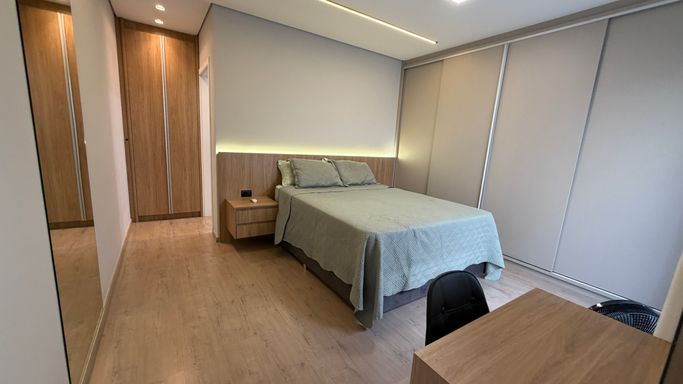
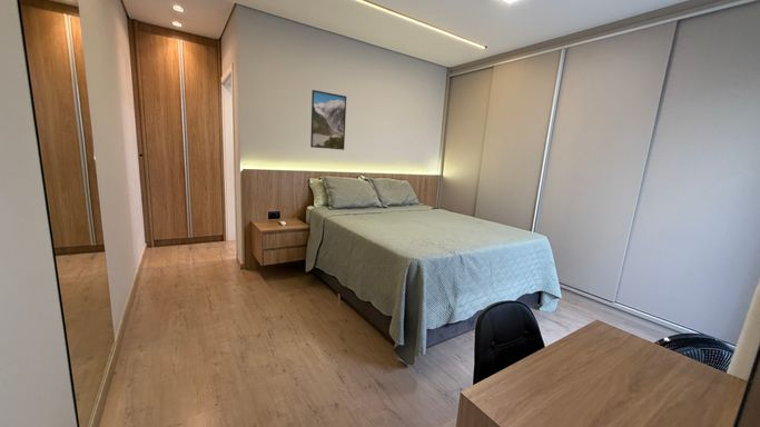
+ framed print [309,89,347,151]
